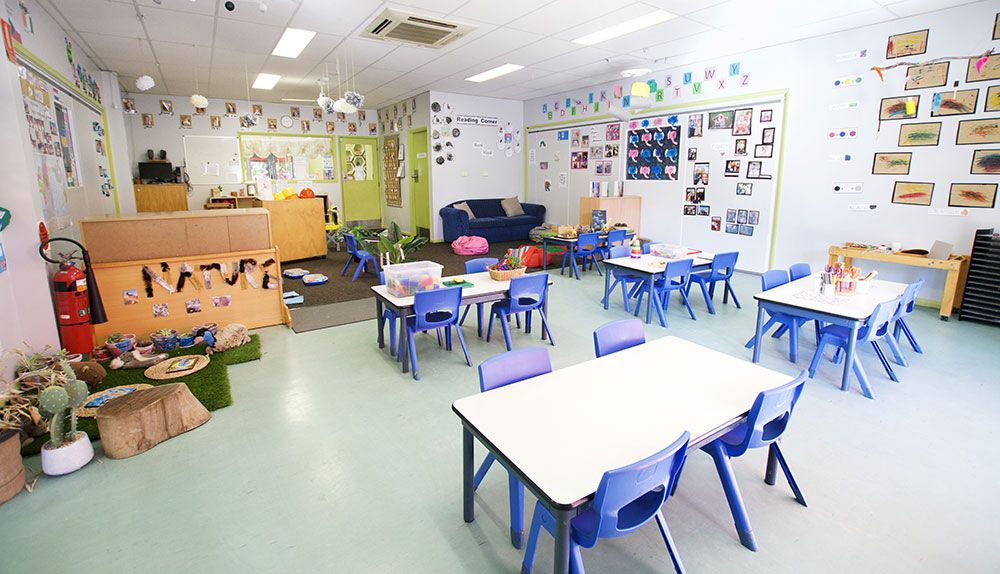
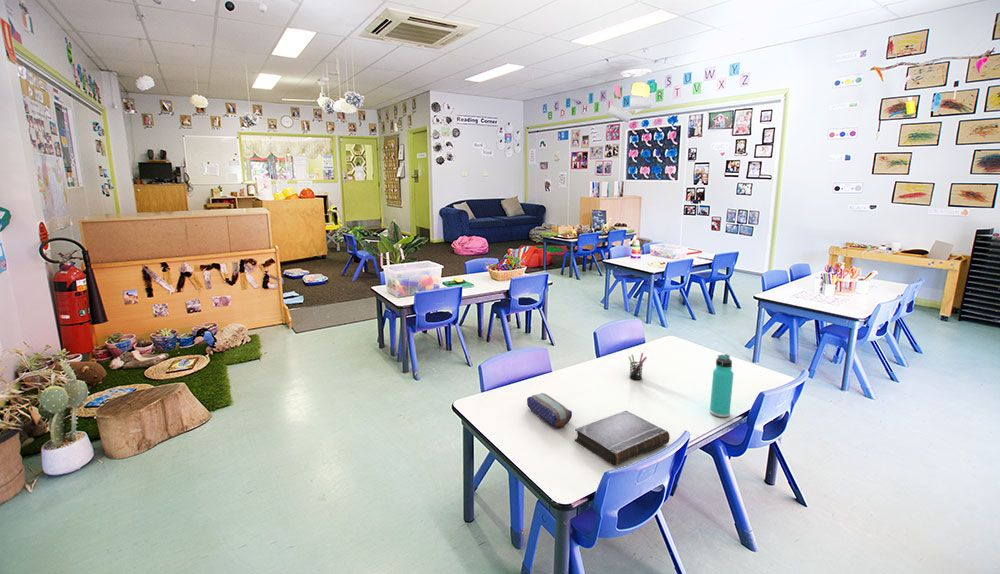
+ pencil case [526,392,573,428]
+ book [574,410,671,467]
+ thermos bottle [709,353,734,418]
+ pen holder [628,352,648,381]
